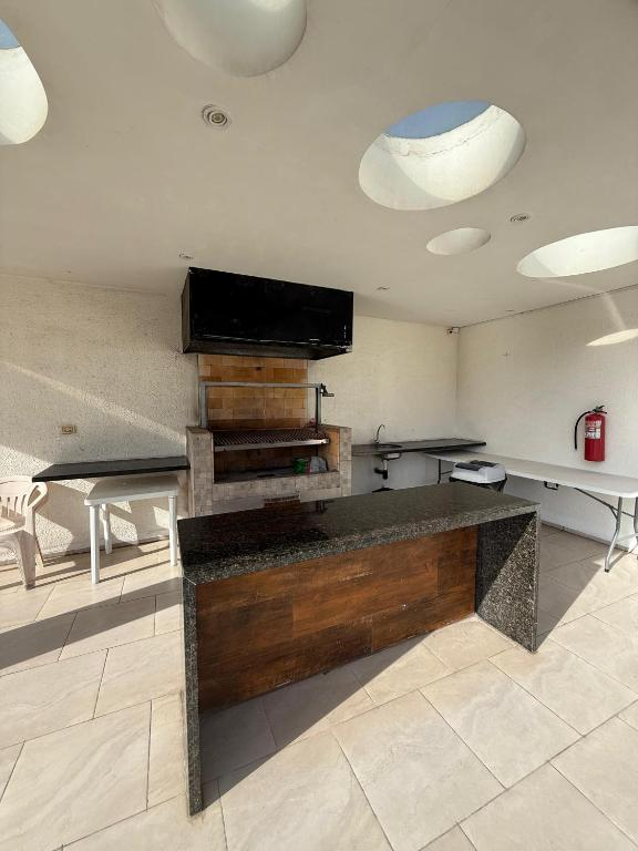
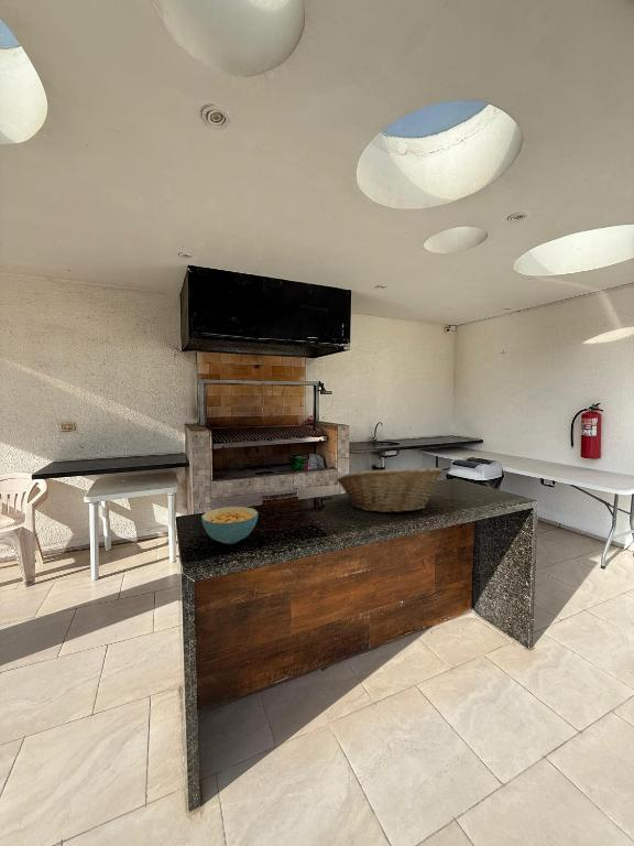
+ cereal bowl [200,506,260,545]
+ fruit basket [336,465,445,513]
